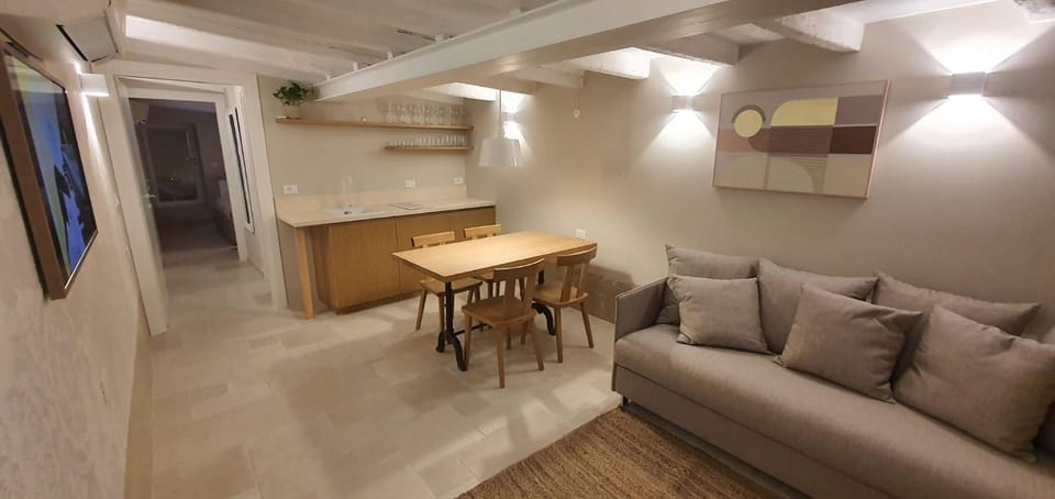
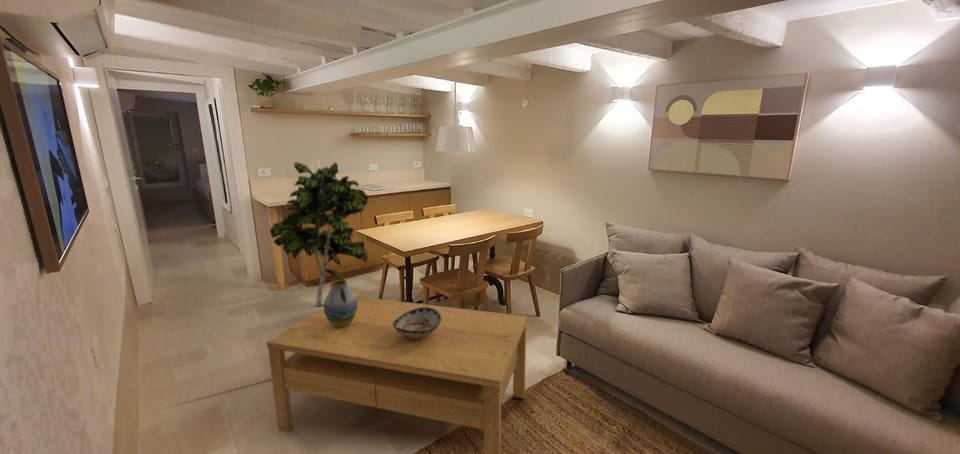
+ coffee table [266,295,528,454]
+ vase [322,279,357,327]
+ indoor plant [269,161,369,308]
+ decorative bowl [393,307,441,339]
